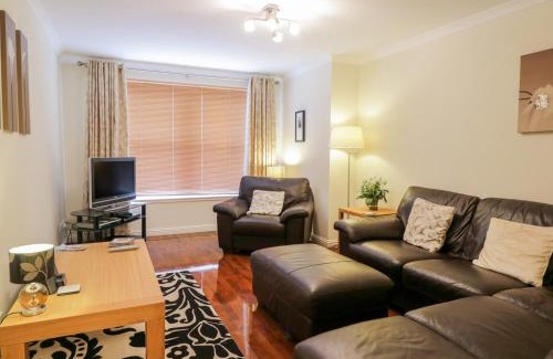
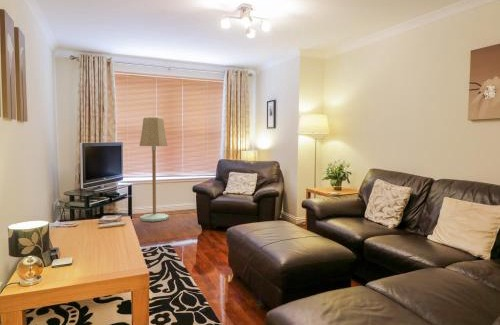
+ floor lamp [139,116,170,223]
